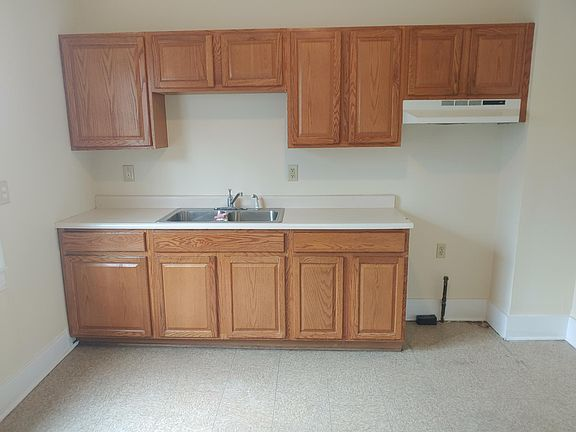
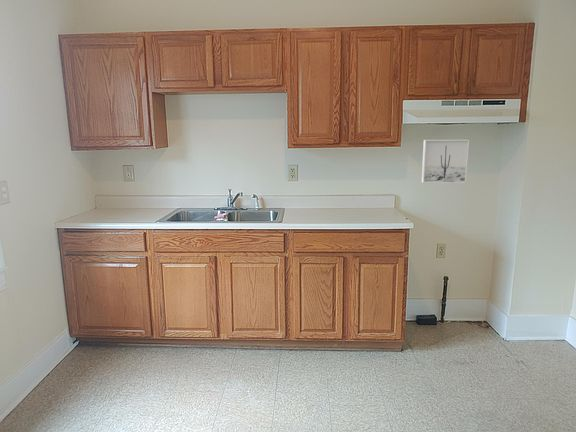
+ wall art [421,139,470,184]
